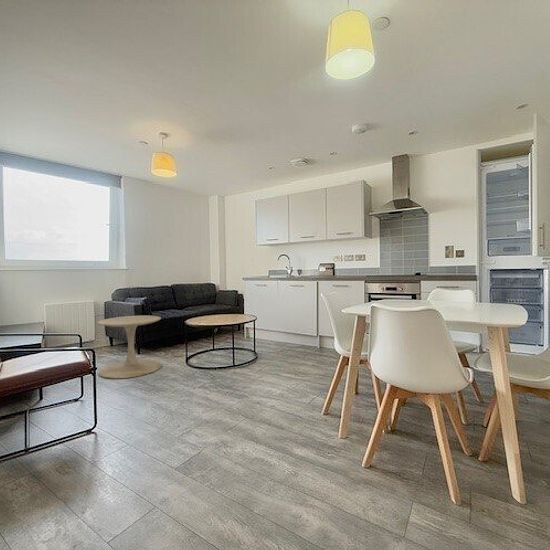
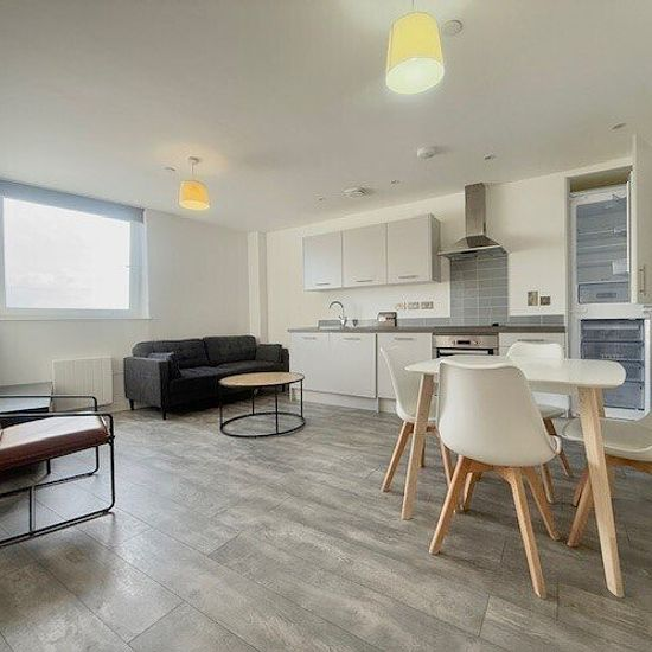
- side table [97,315,163,380]
